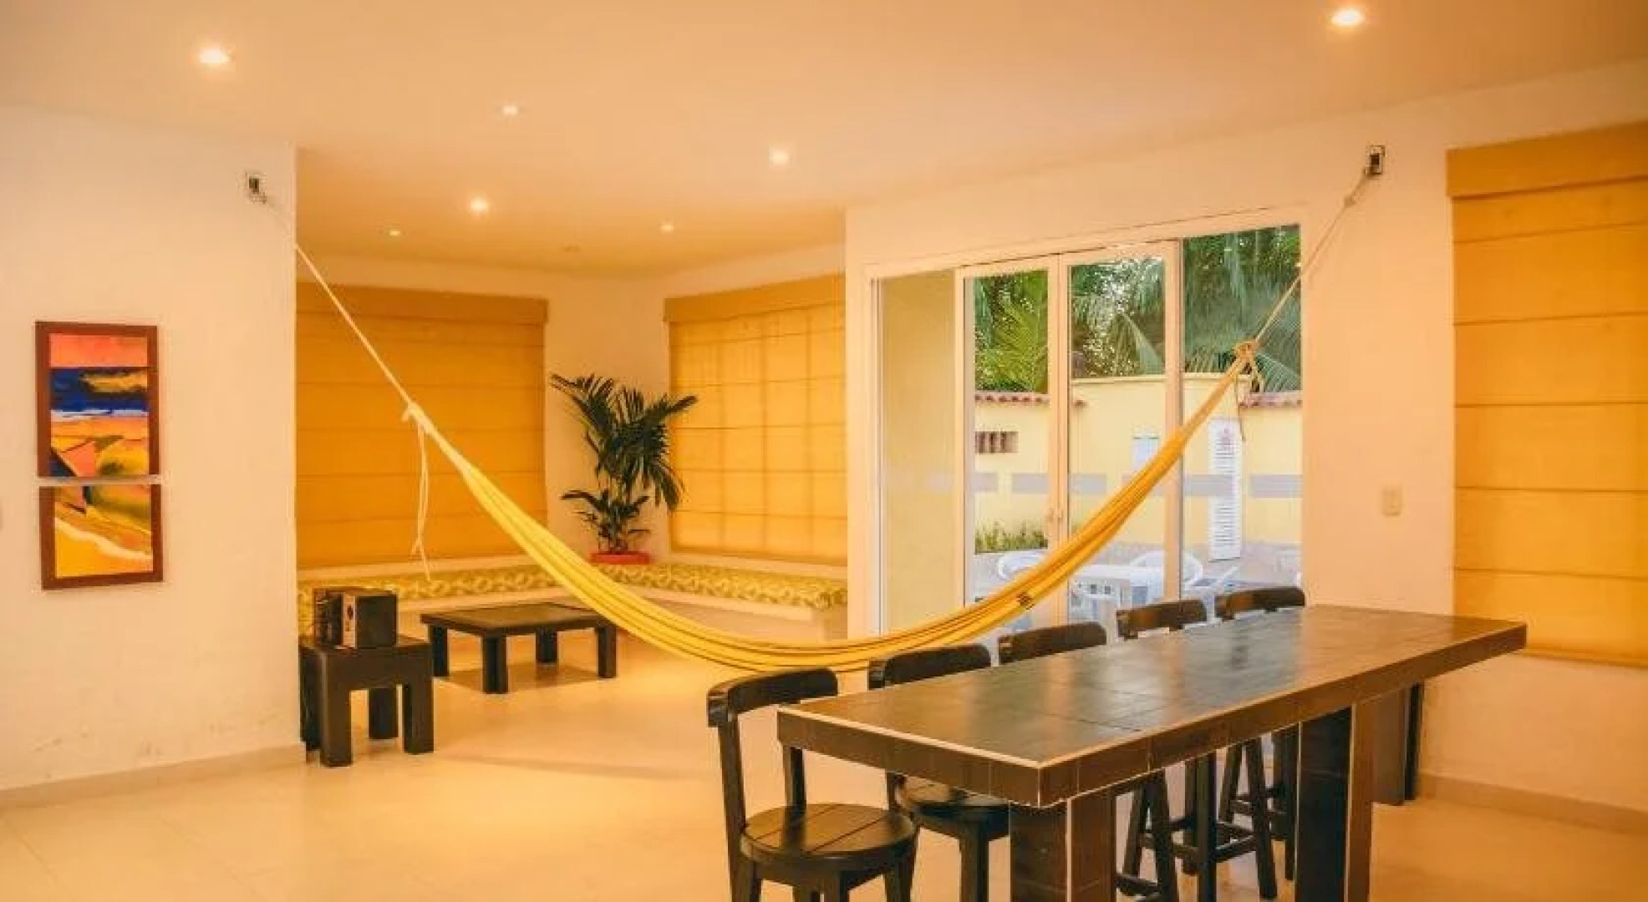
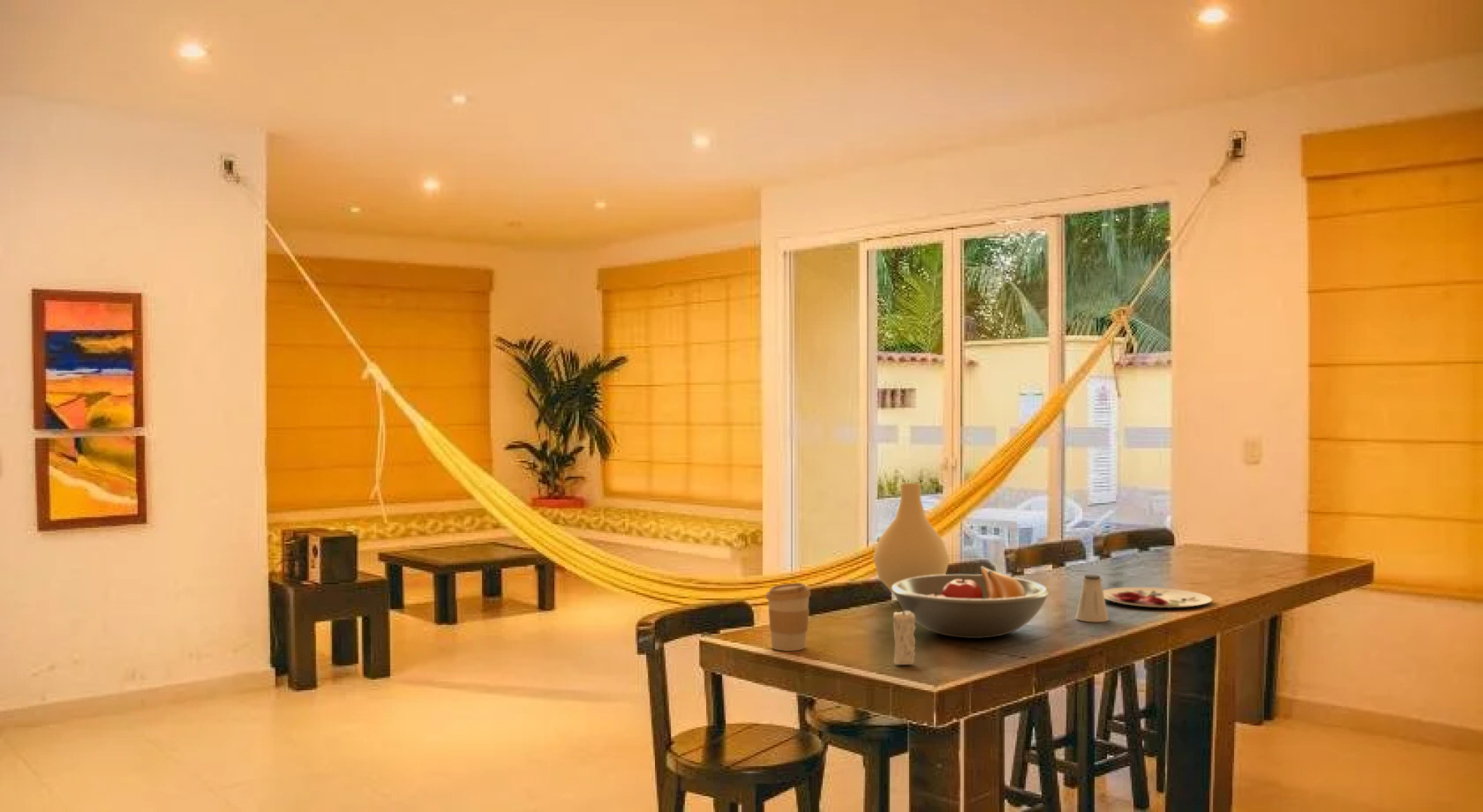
+ vase [872,483,951,602]
+ coffee cup [765,582,811,652]
+ fruit bowl [891,565,1051,639]
+ plate [1102,586,1213,609]
+ candle [893,604,917,665]
+ saltshaker [1075,574,1109,623]
